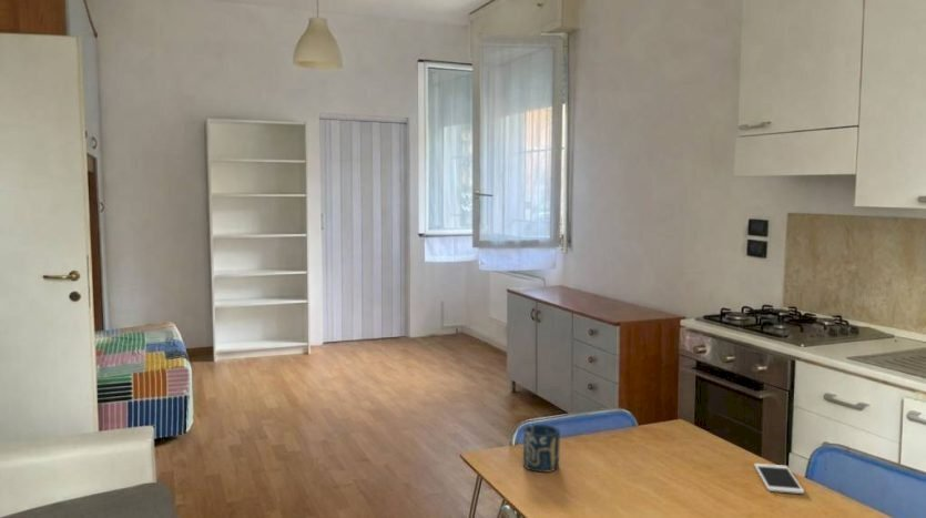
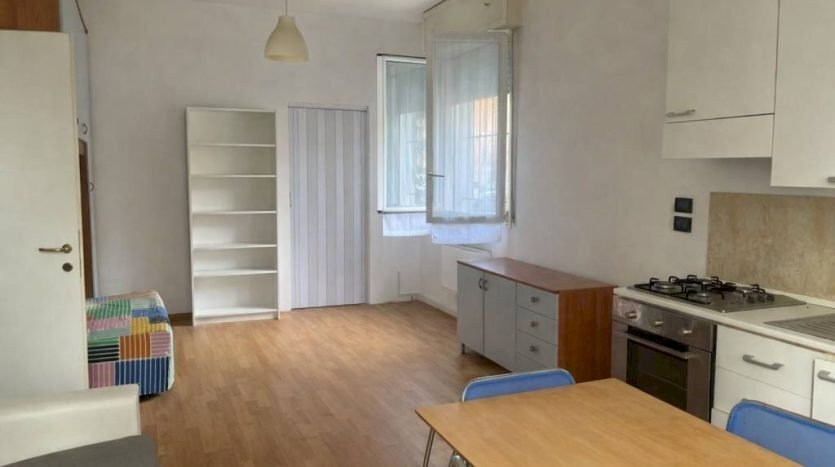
- cell phone [753,463,805,495]
- cup [522,424,561,474]
